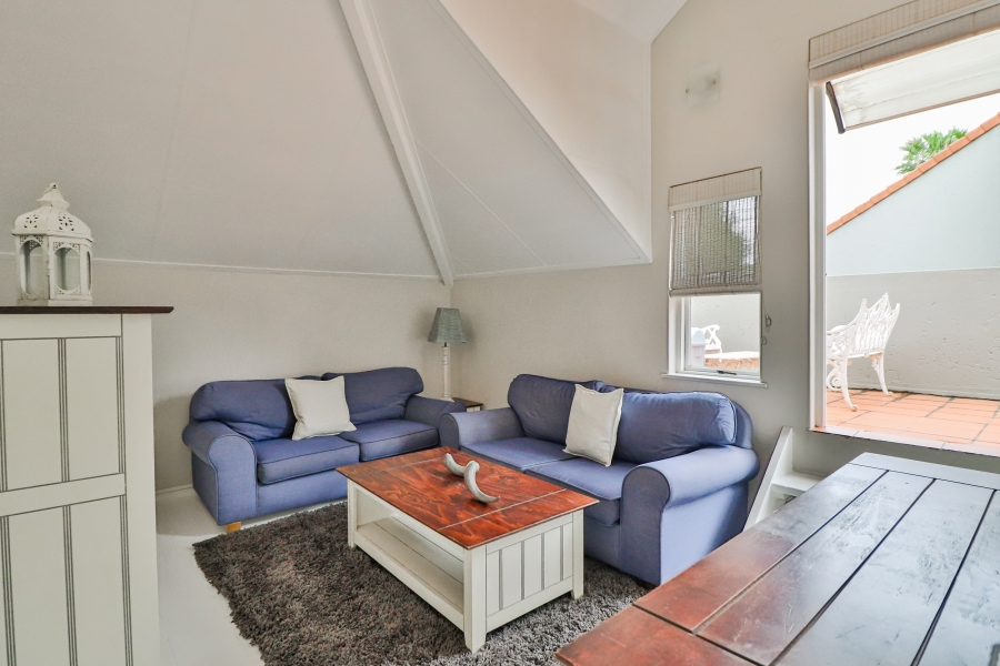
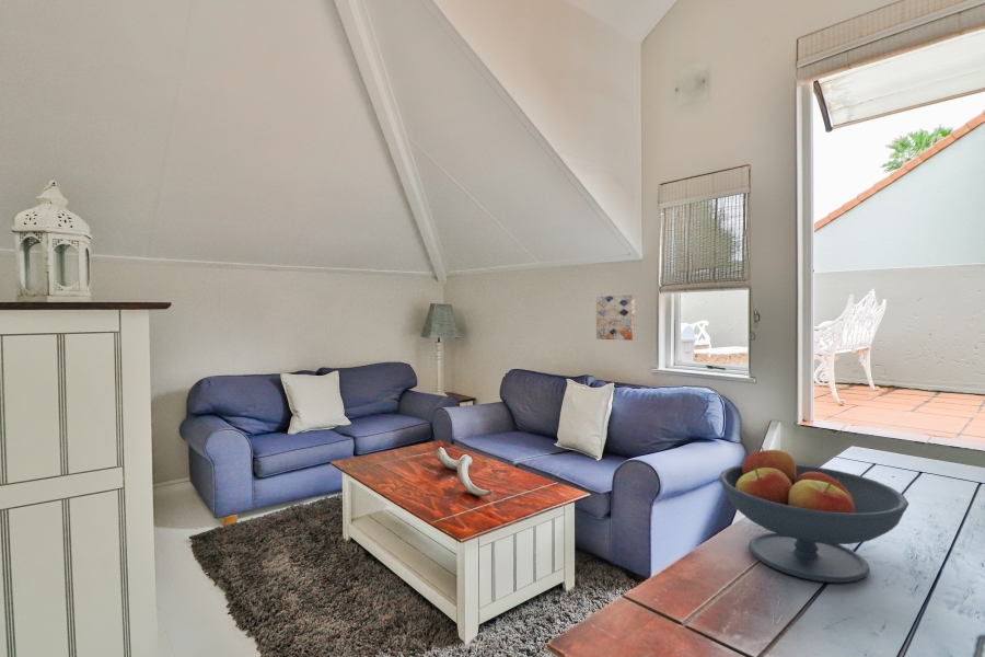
+ fruit bowl [718,445,909,584]
+ wall art [595,293,636,342]
